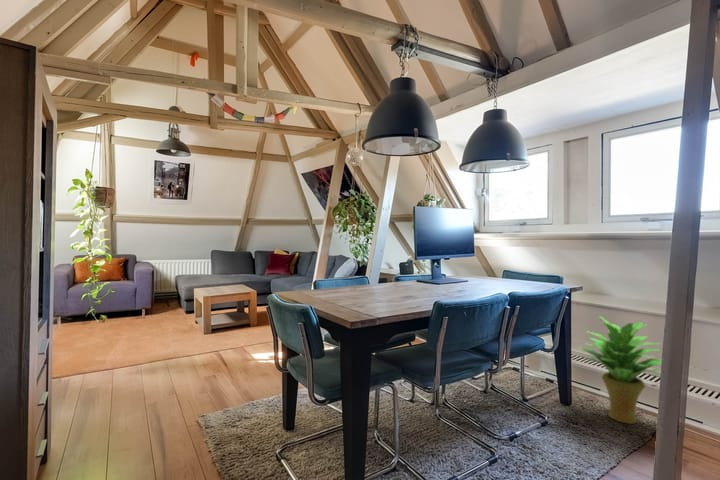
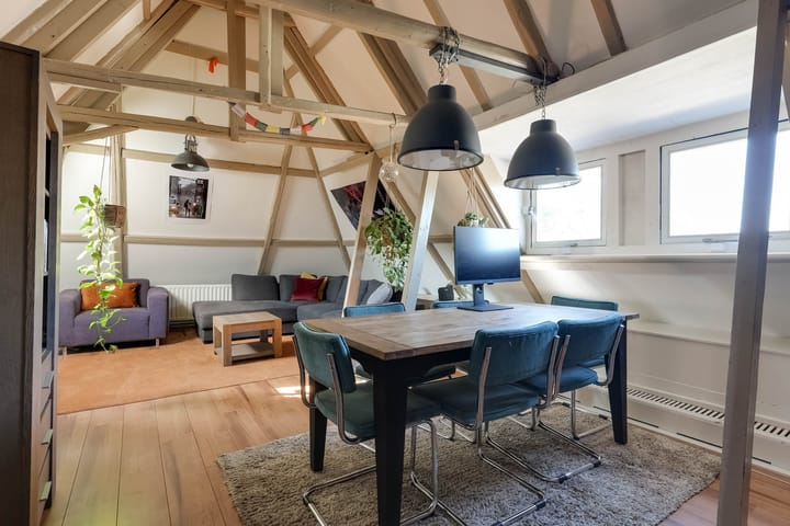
- potted plant [577,315,662,425]
